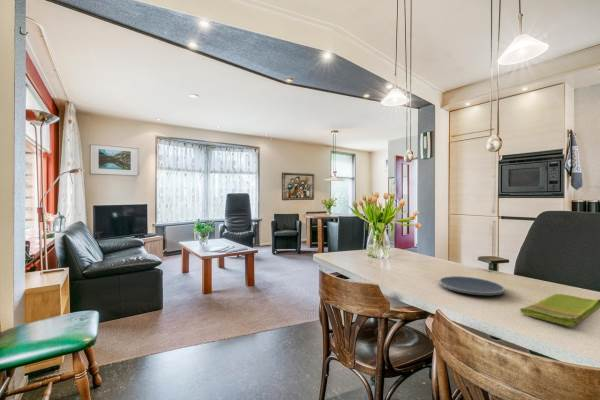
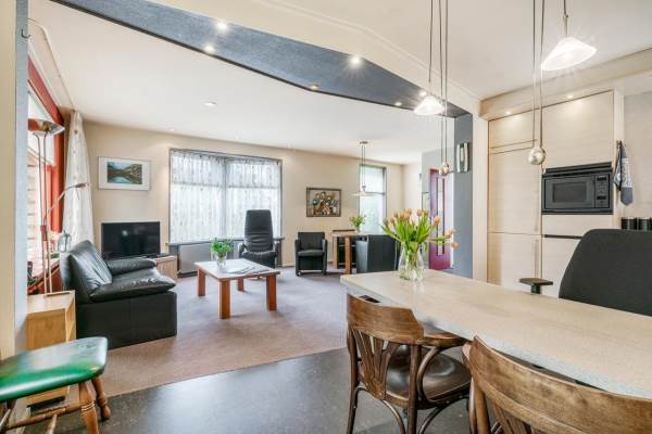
- plate [438,275,506,296]
- dish towel [519,293,600,328]
